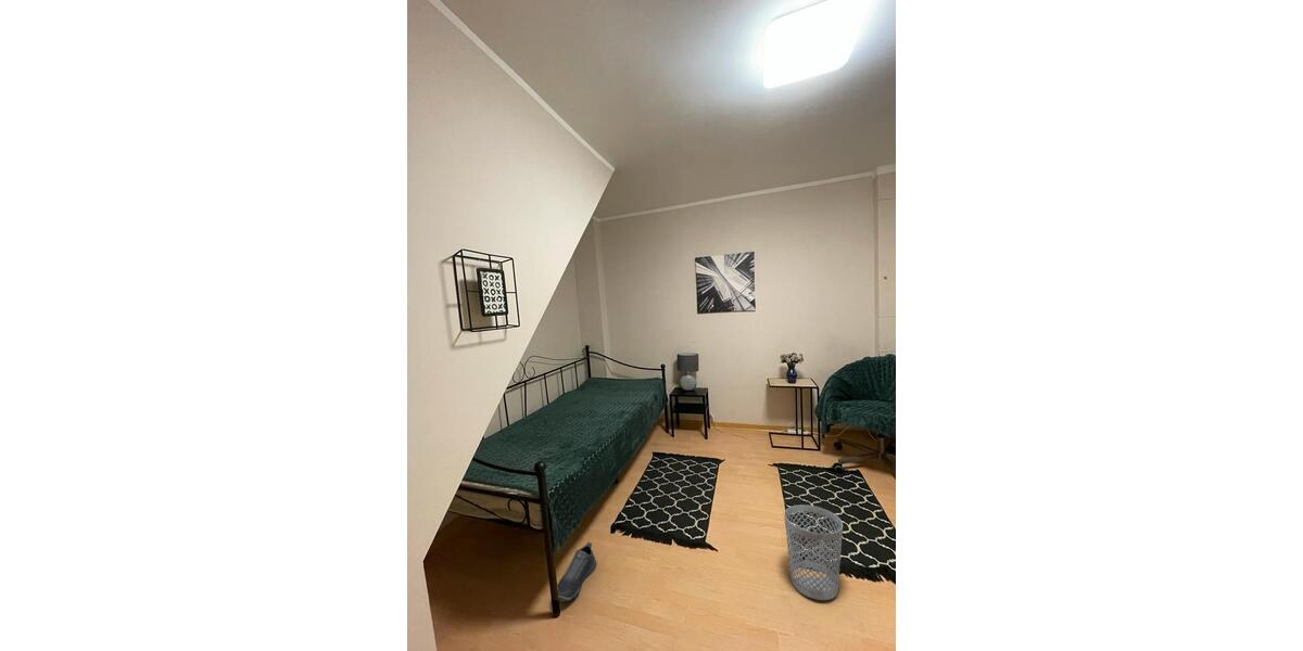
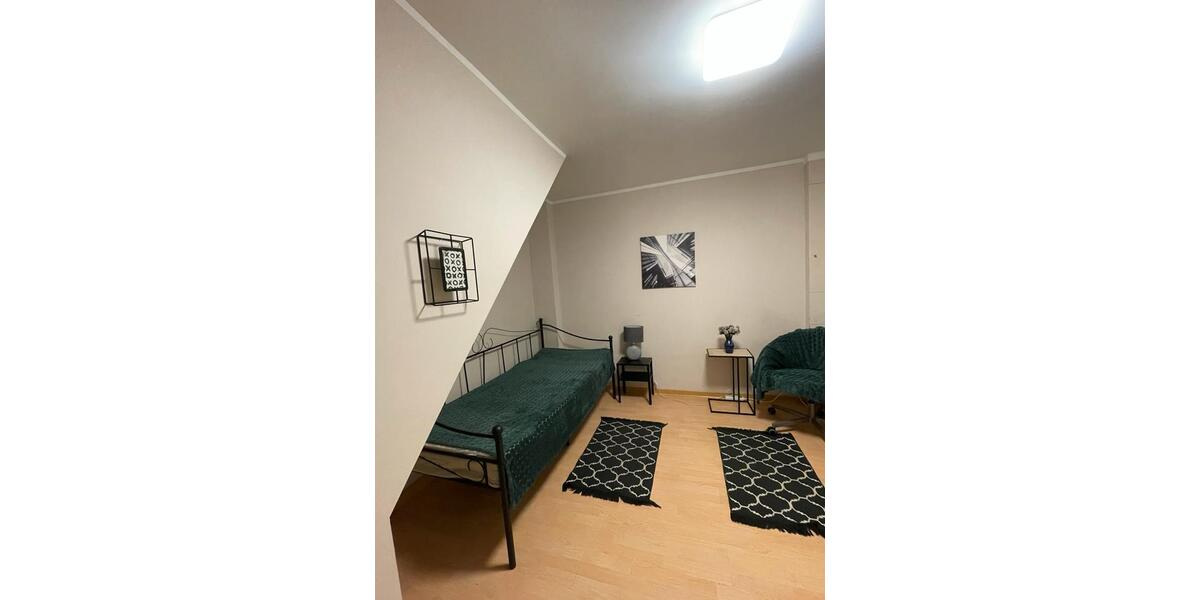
- shoe [556,541,598,602]
- wastebasket [783,503,844,601]
